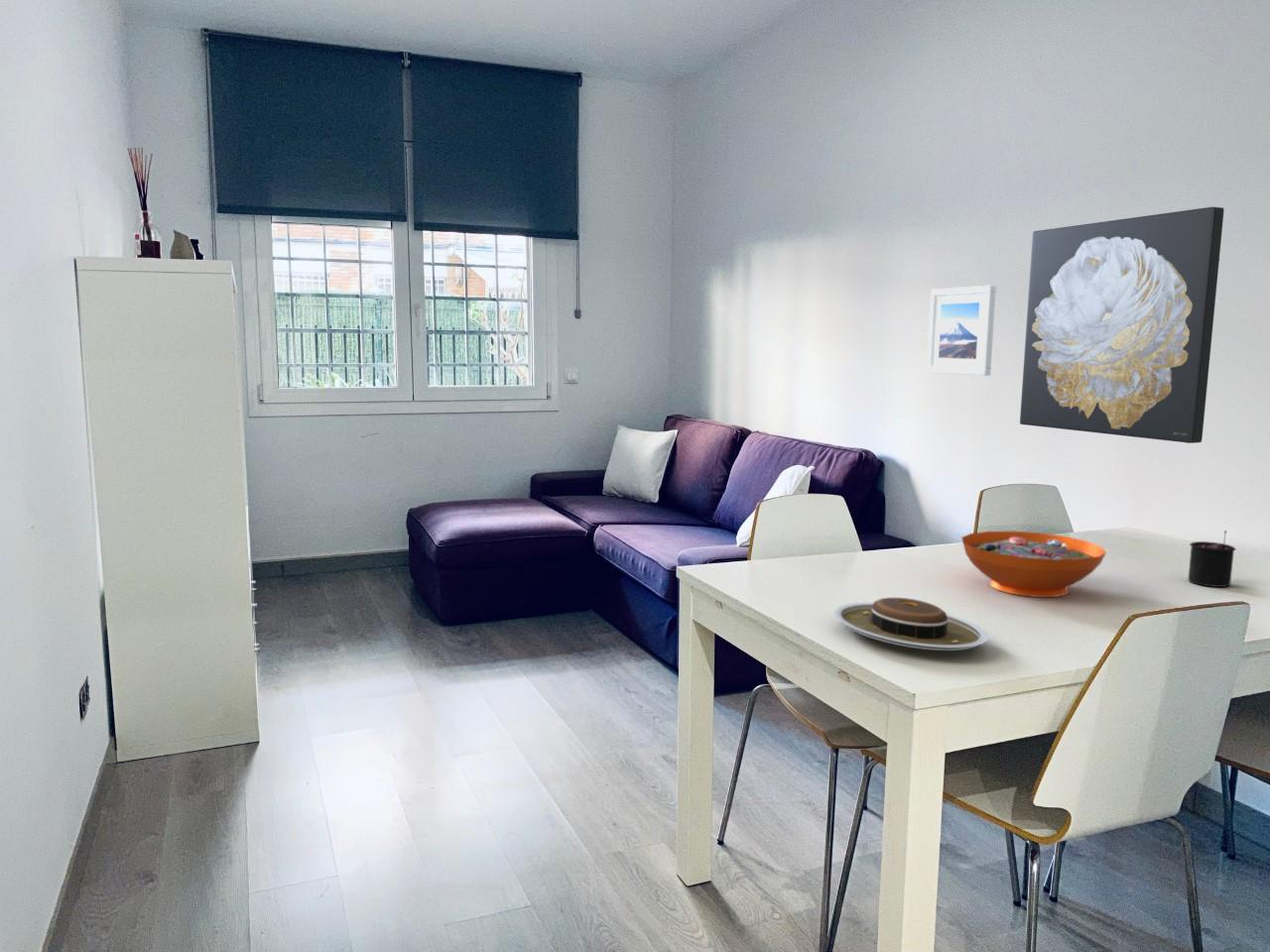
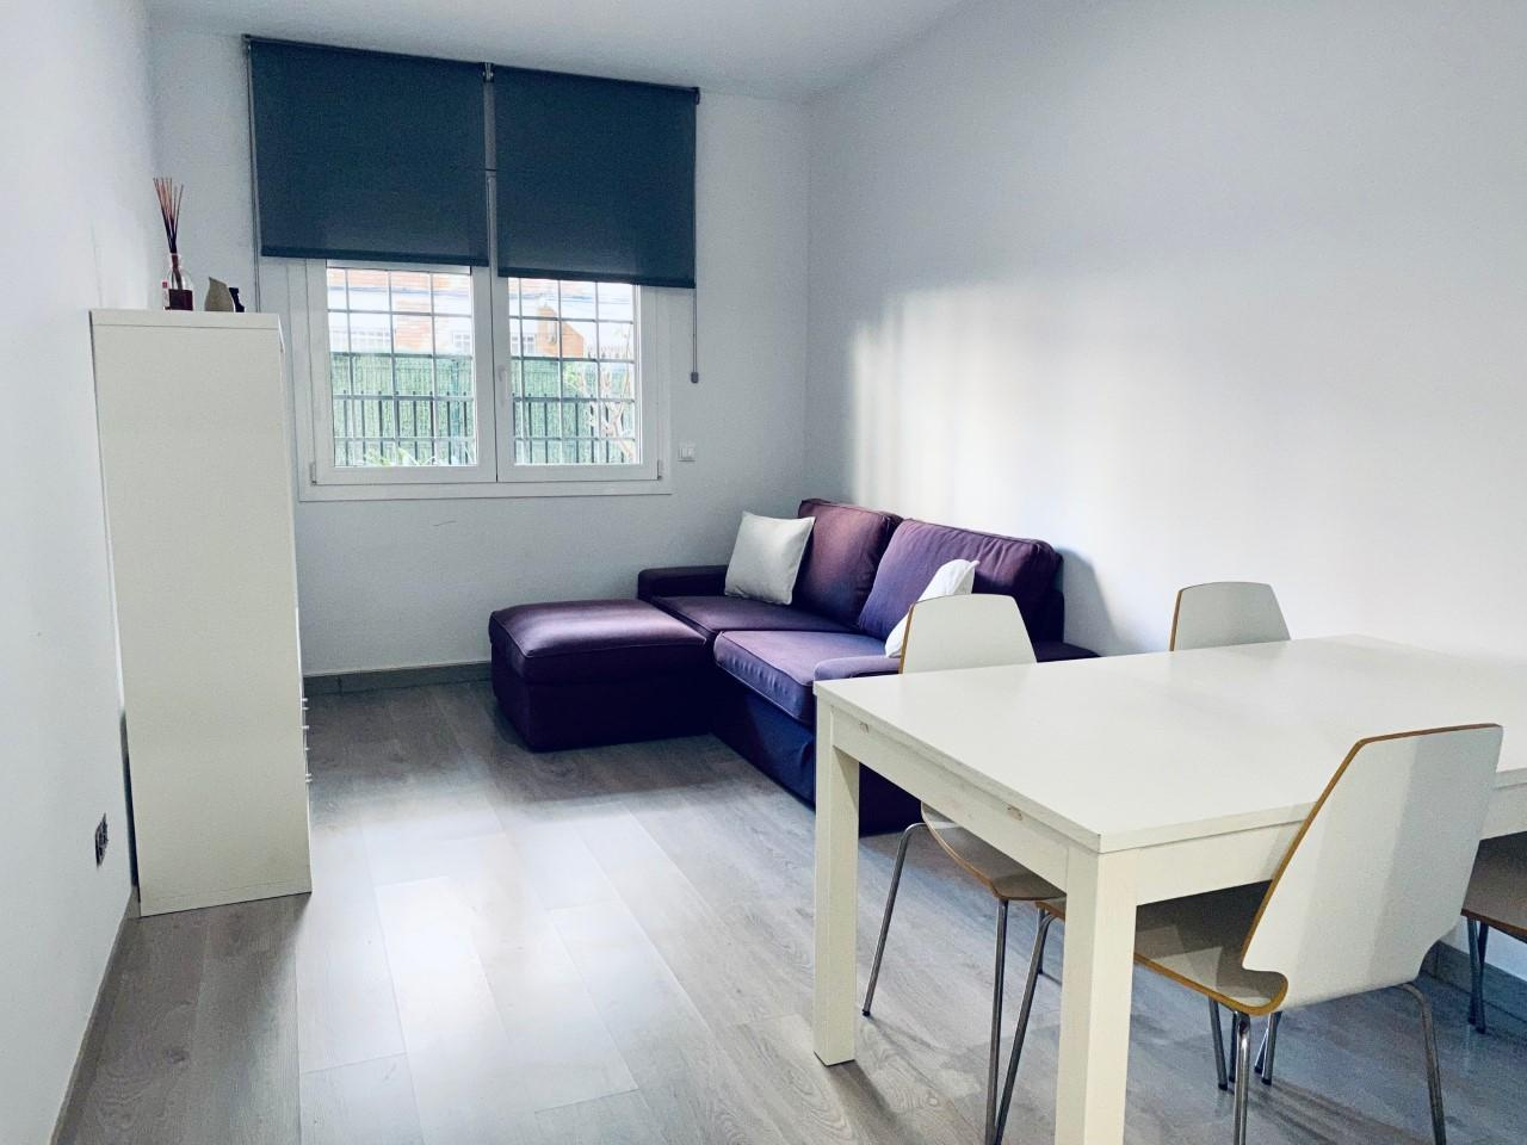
- decorative bowl [960,531,1107,598]
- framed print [926,285,997,377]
- wall art [1019,206,1224,444]
- plate [833,597,989,652]
- candle [1188,530,1237,588]
